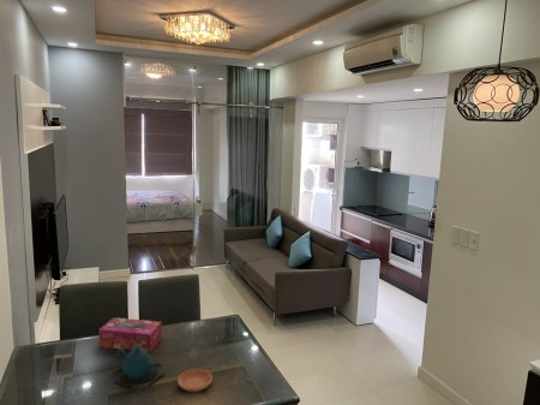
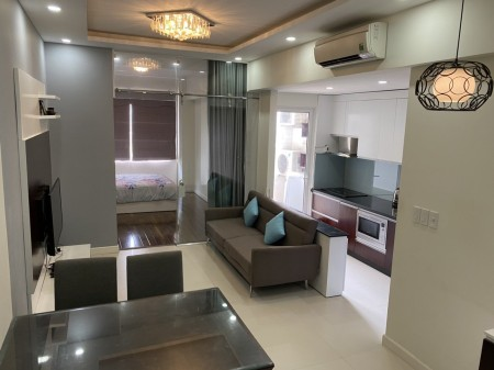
- saucer [176,368,214,393]
- tissue box [98,316,163,353]
- teapot [112,345,166,391]
